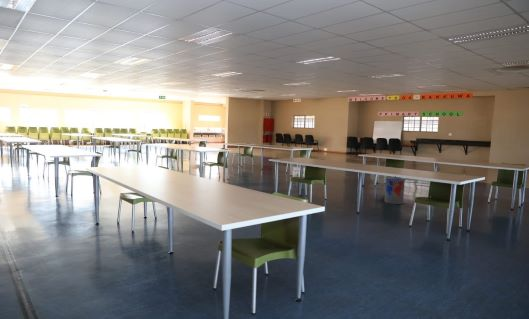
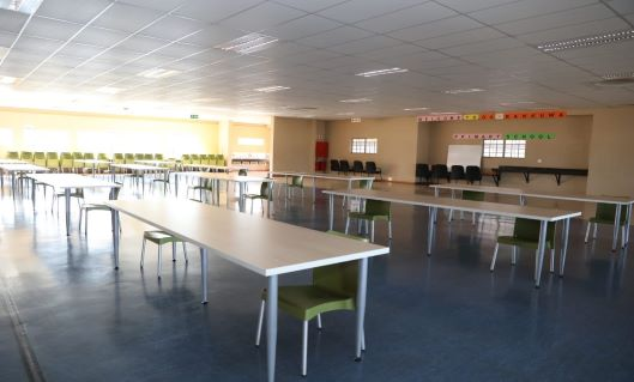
- trash can [384,176,406,205]
